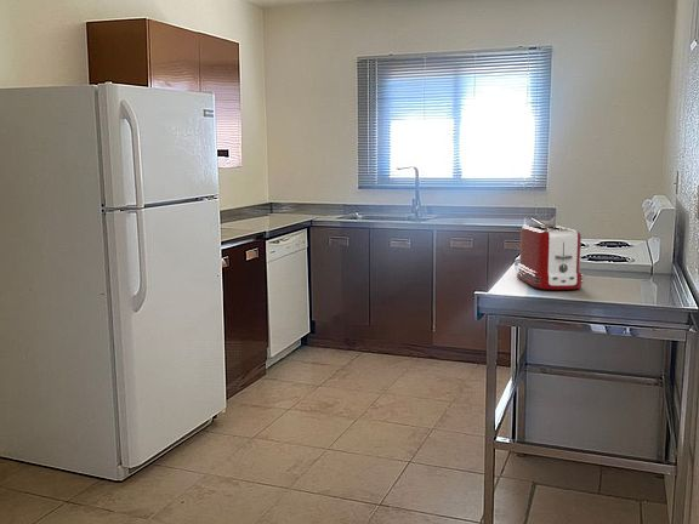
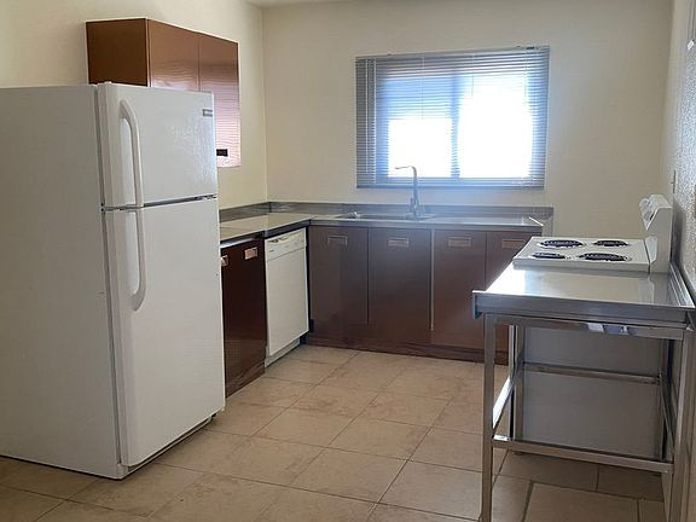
- toaster [515,223,585,291]
